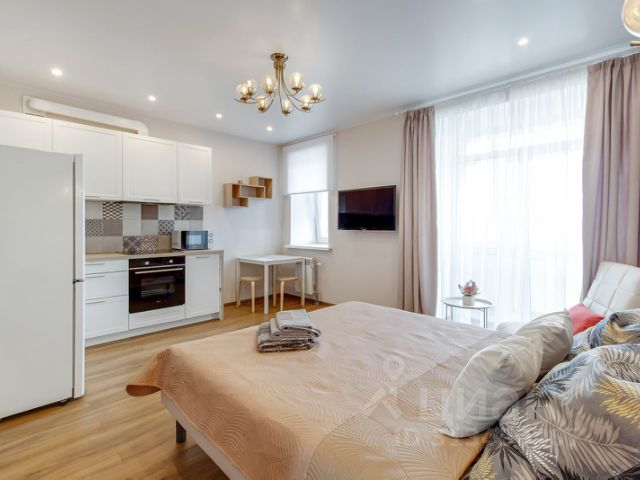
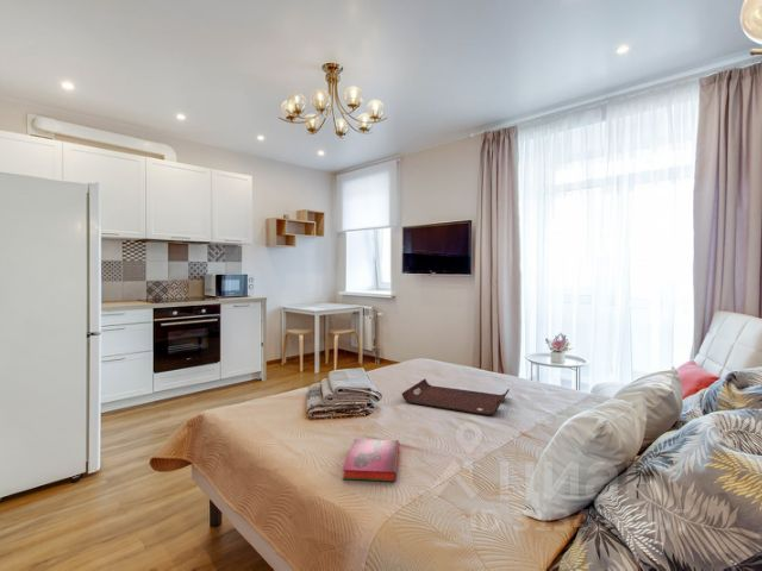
+ serving tray [401,378,510,416]
+ hardback book [342,438,400,483]
